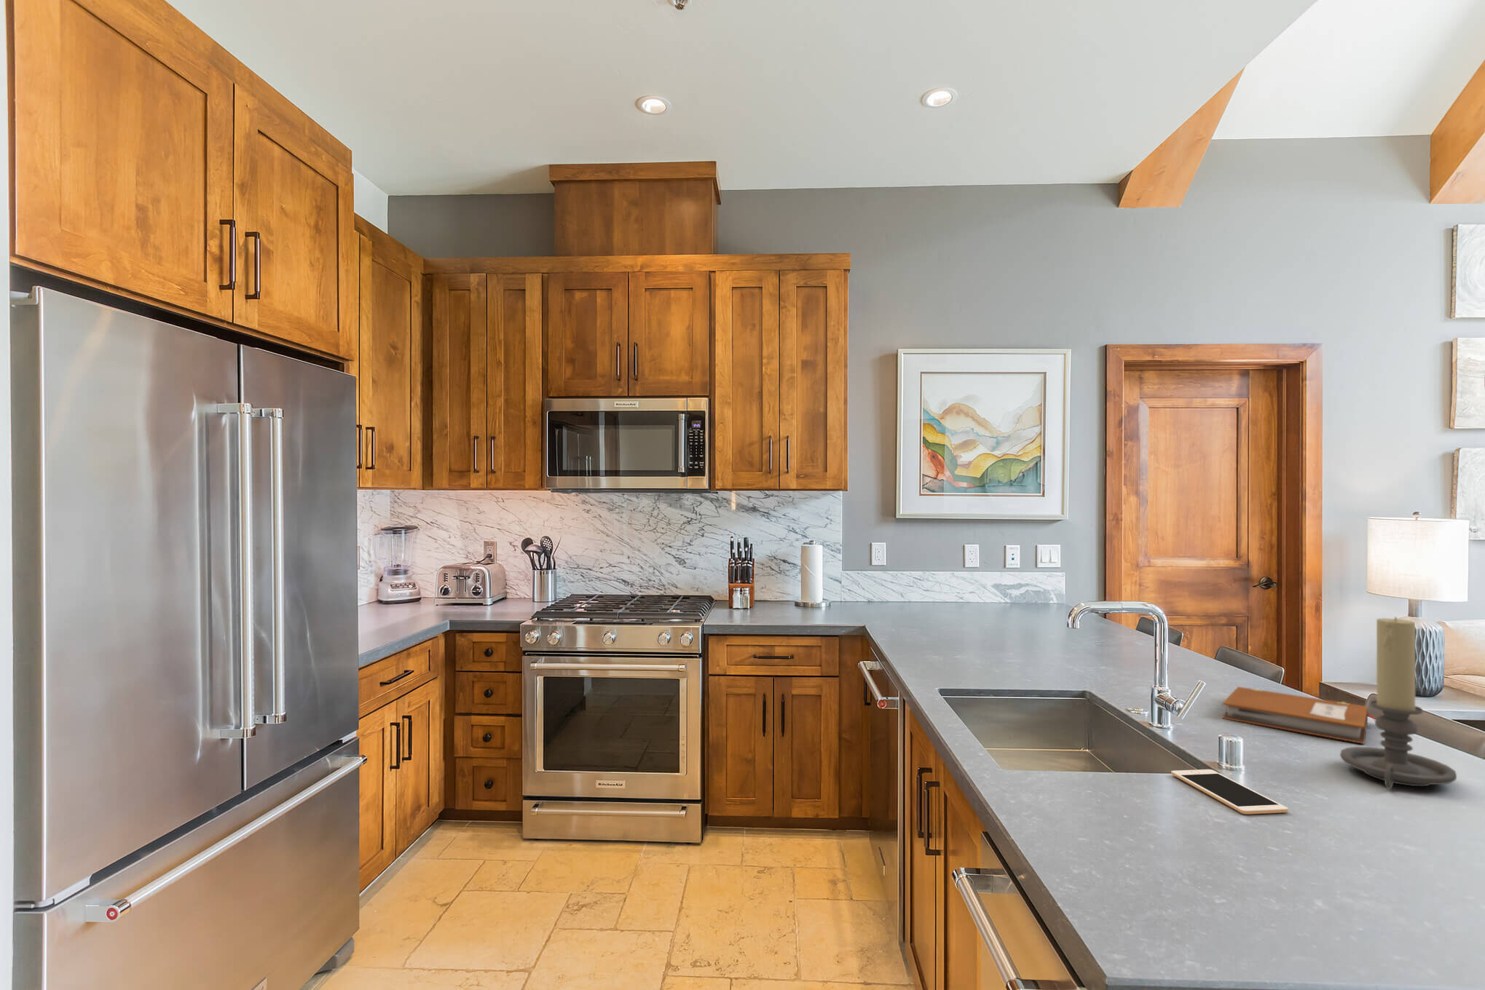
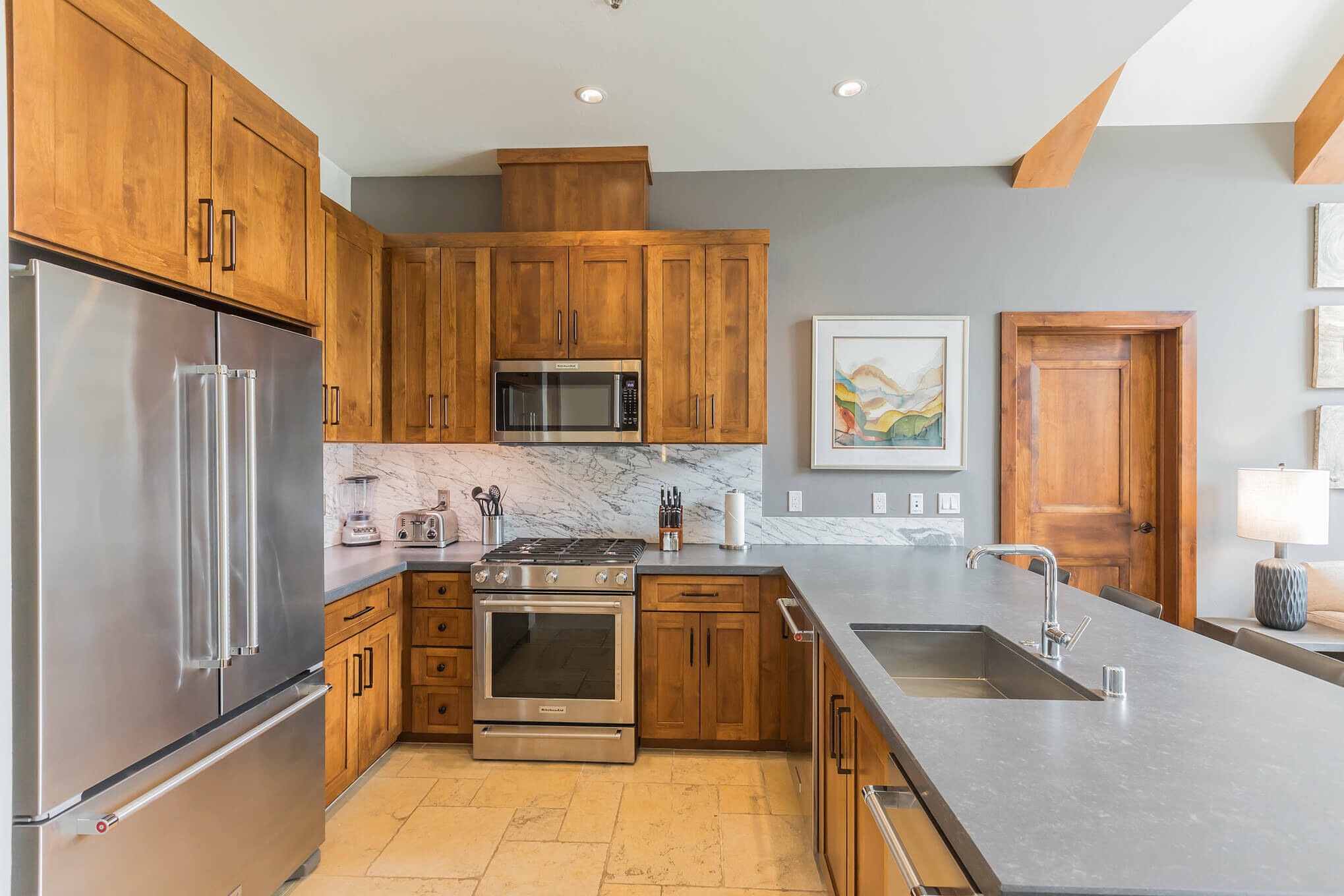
- cell phone [1170,769,1289,814]
- candle holder [1339,615,1457,790]
- notebook [1221,686,1376,745]
